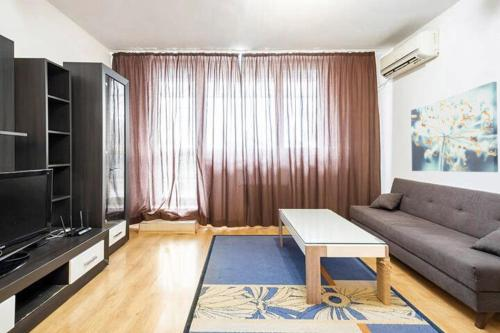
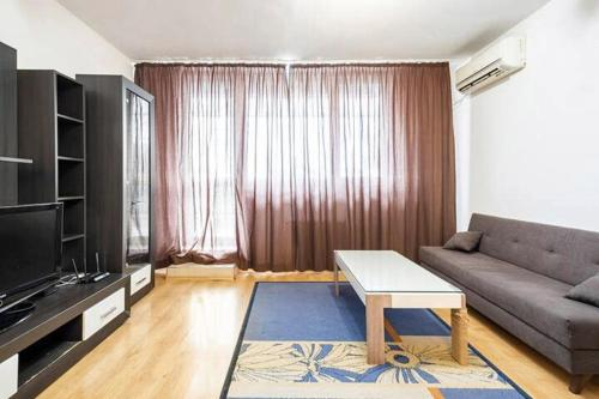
- wall art [410,81,499,173]
